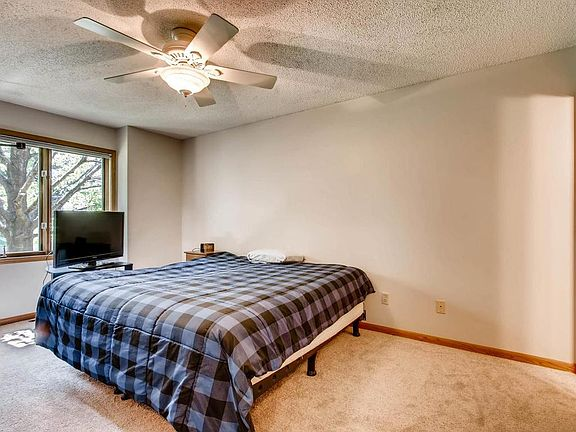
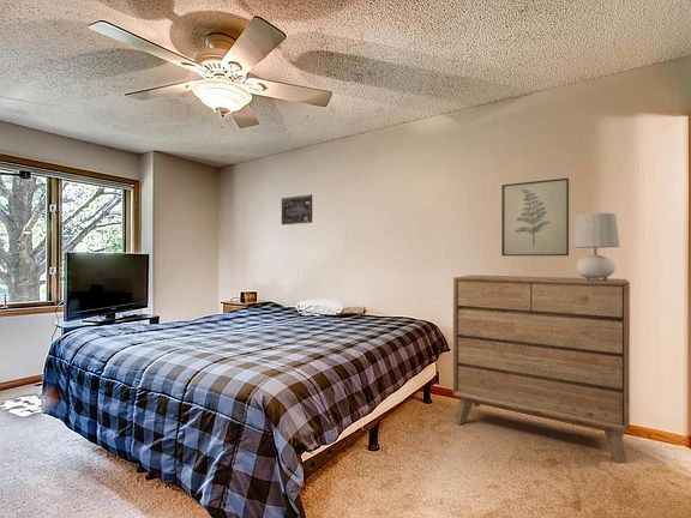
+ table lamp [571,212,621,281]
+ wall art [500,176,570,257]
+ dresser [452,275,631,464]
+ wall art [281,193,313,225]
